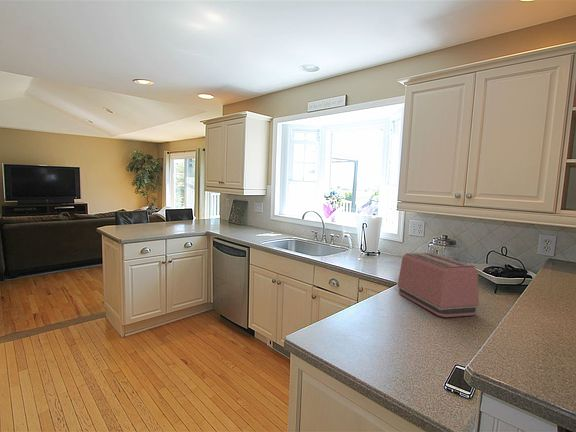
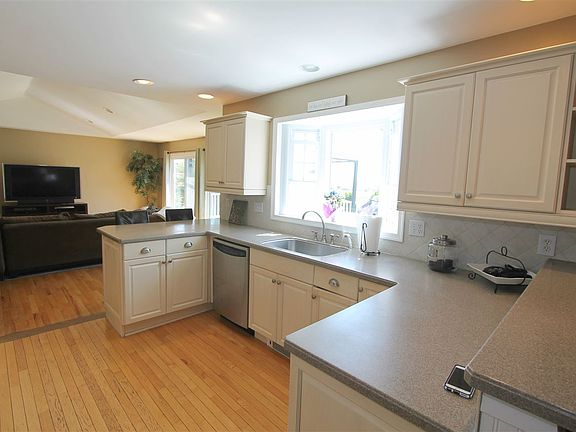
- toaster [397,252,480,318]
